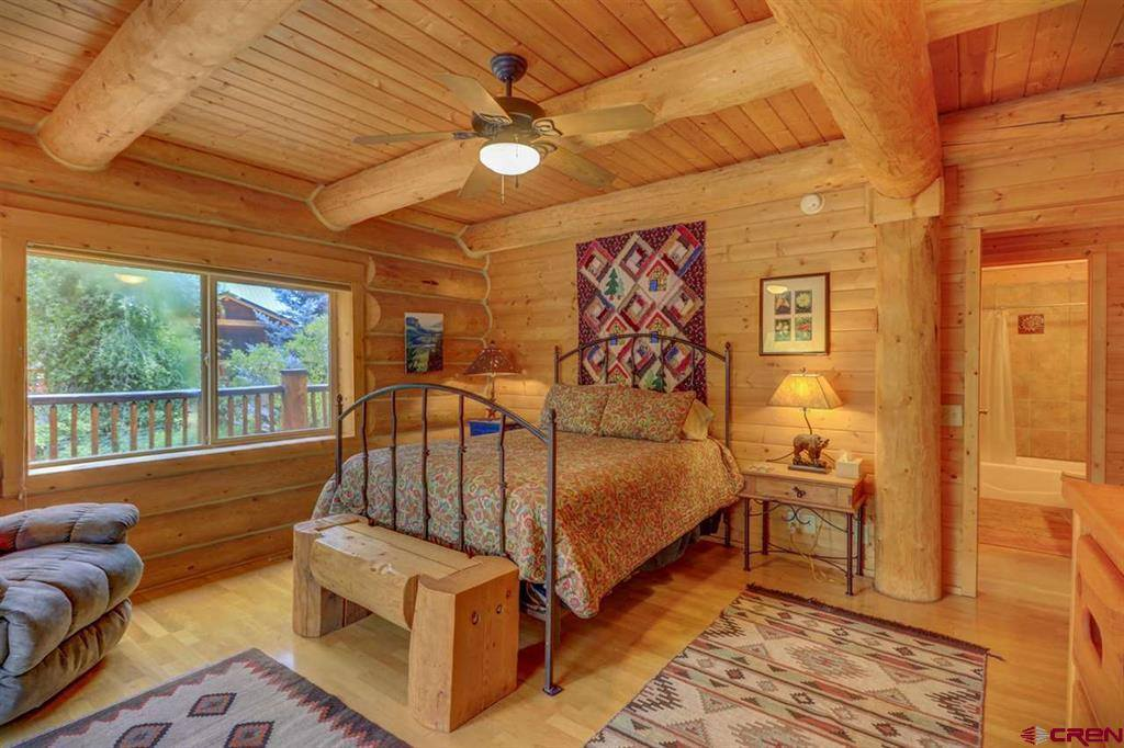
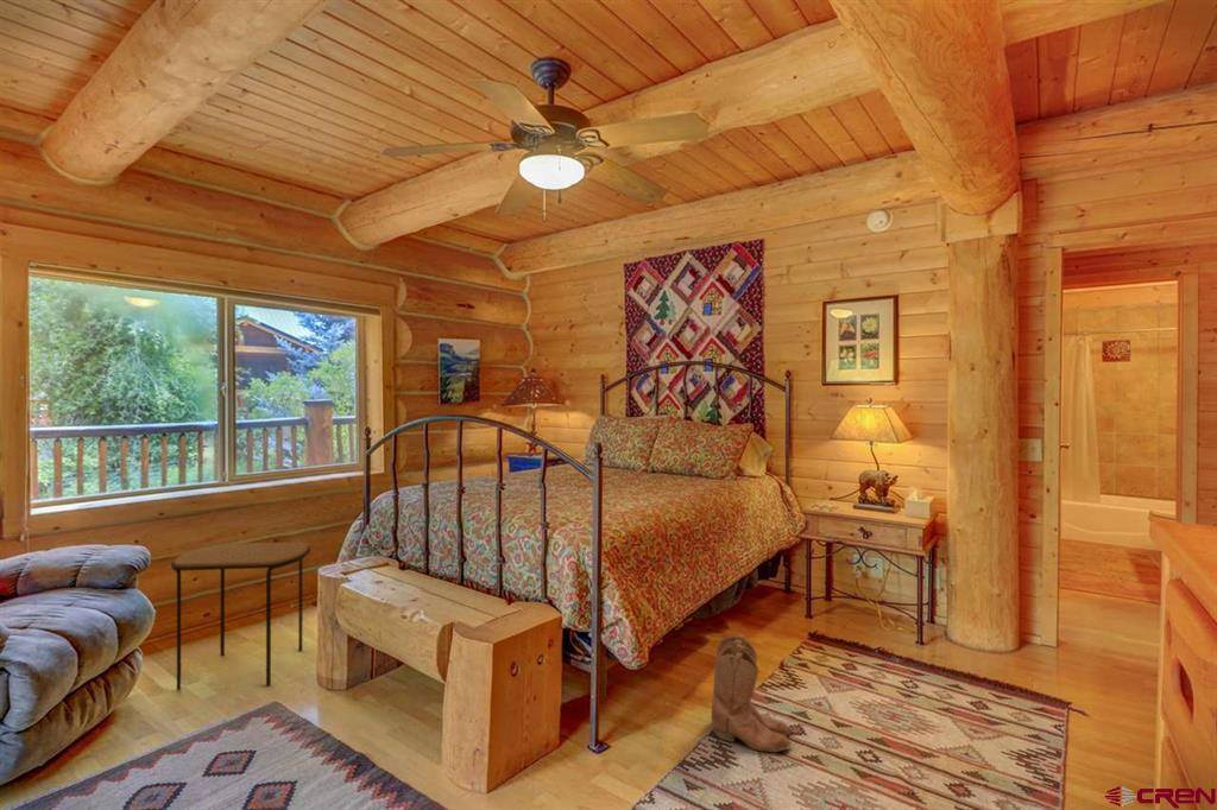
+ side table [170,540,311,691]
+ boots [711,633,792,753]
